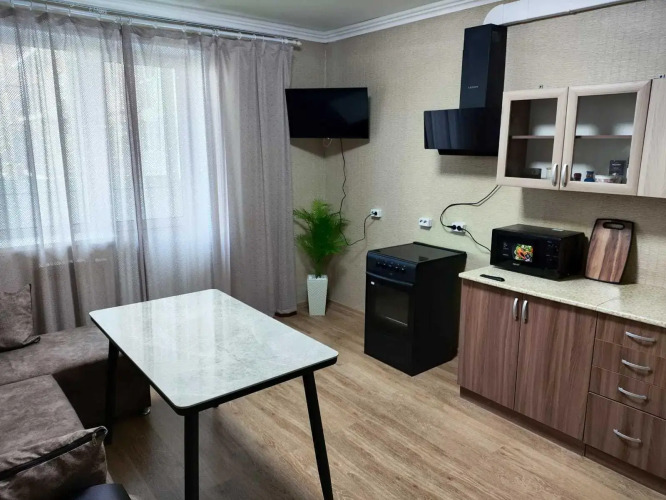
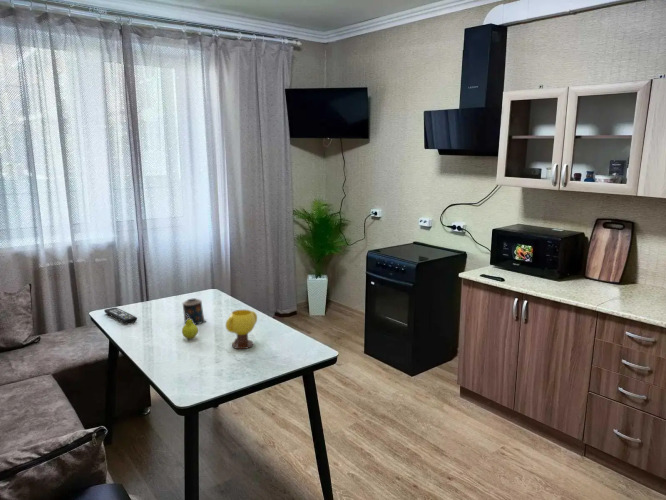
+ mug [225,309,258,350]
+ fruit [181,314,199,340]
+ candle [181,297,208,325]
+ remote control [103,306,138,325]
